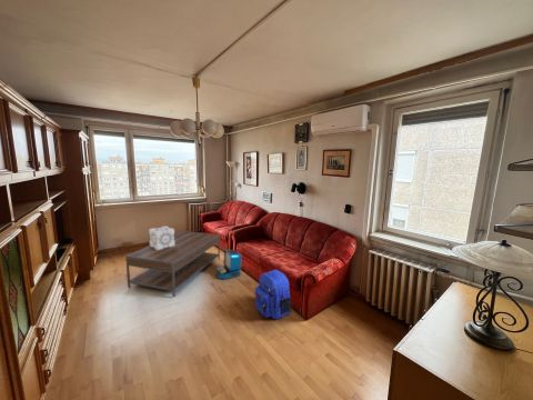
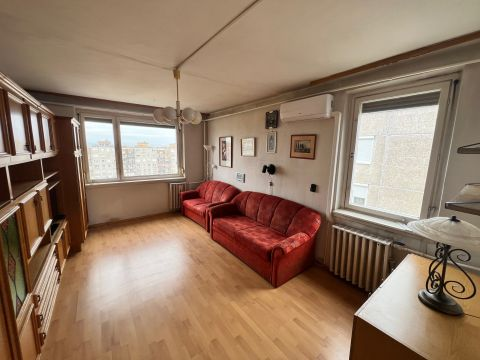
- coffee table [124,230,221,298]
- decorative cube [148,224,175,250]
- backpack [254,269,292,320]
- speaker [215,249,243,280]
